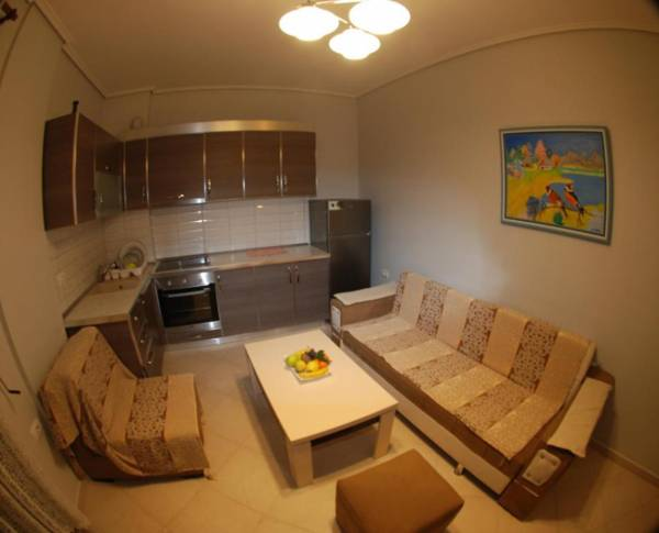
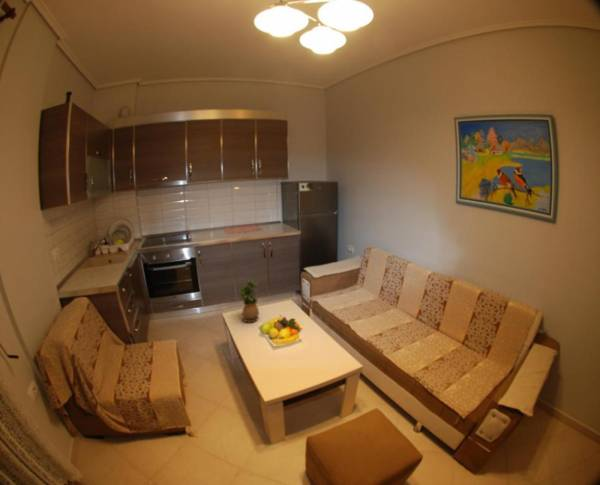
+ potted plant [238,280,260,323]
